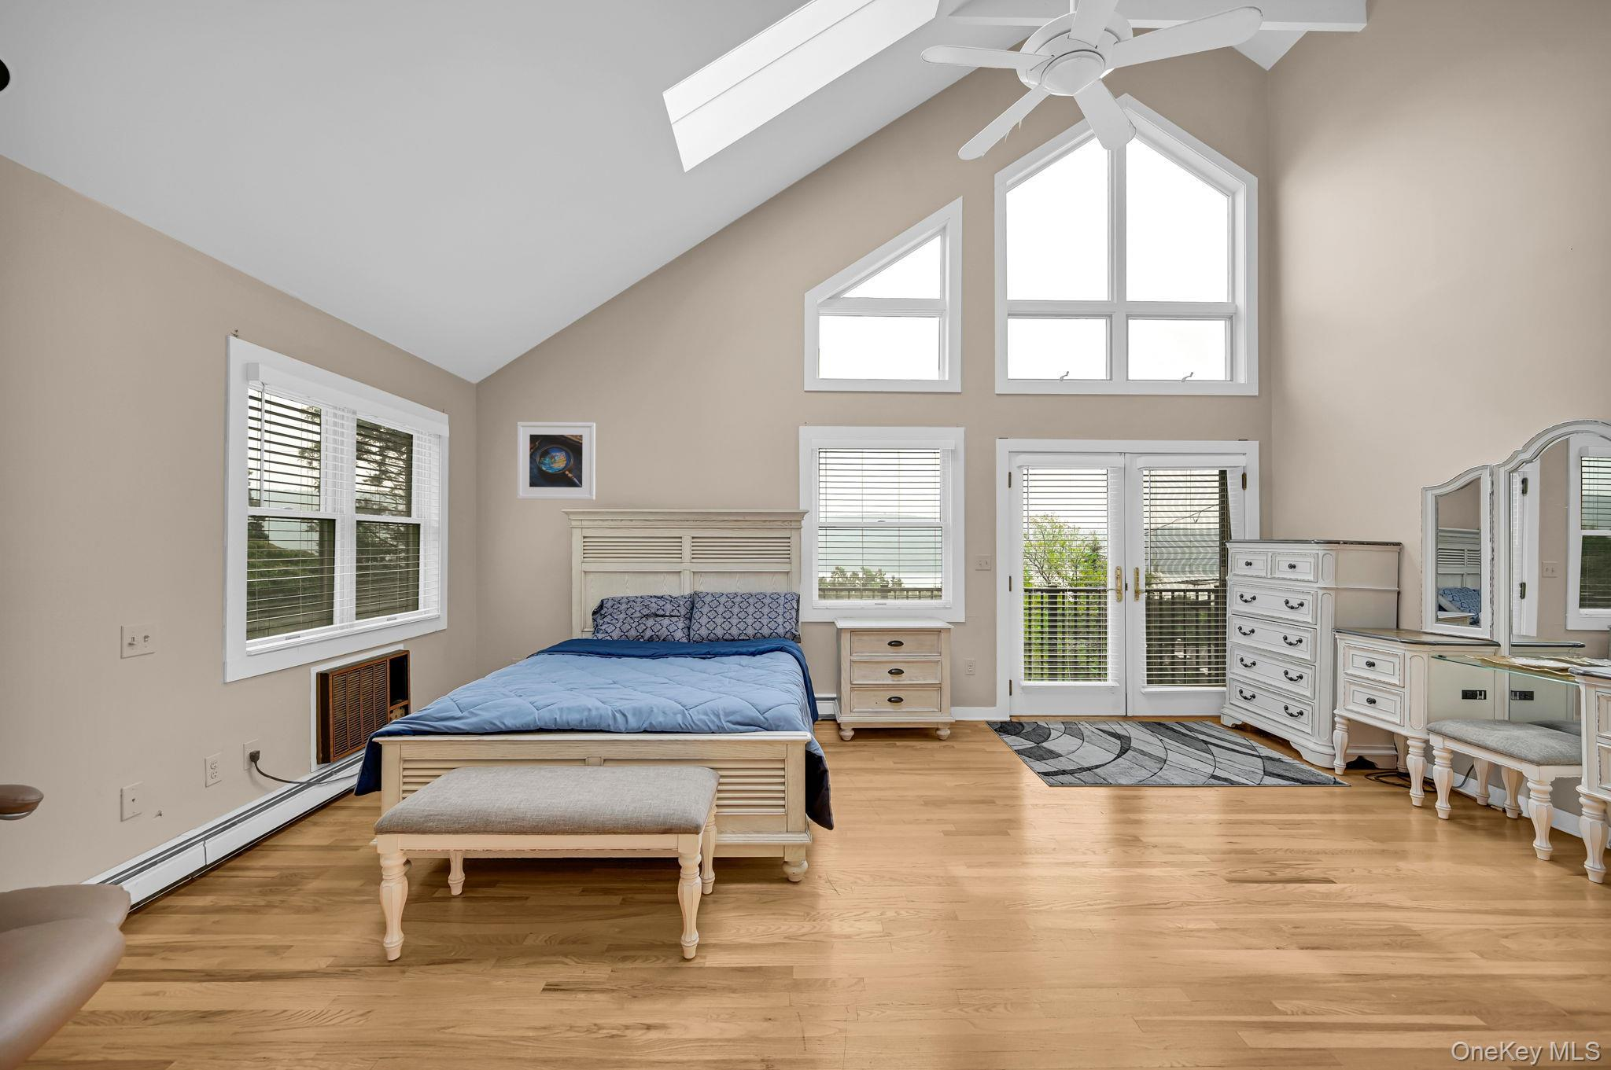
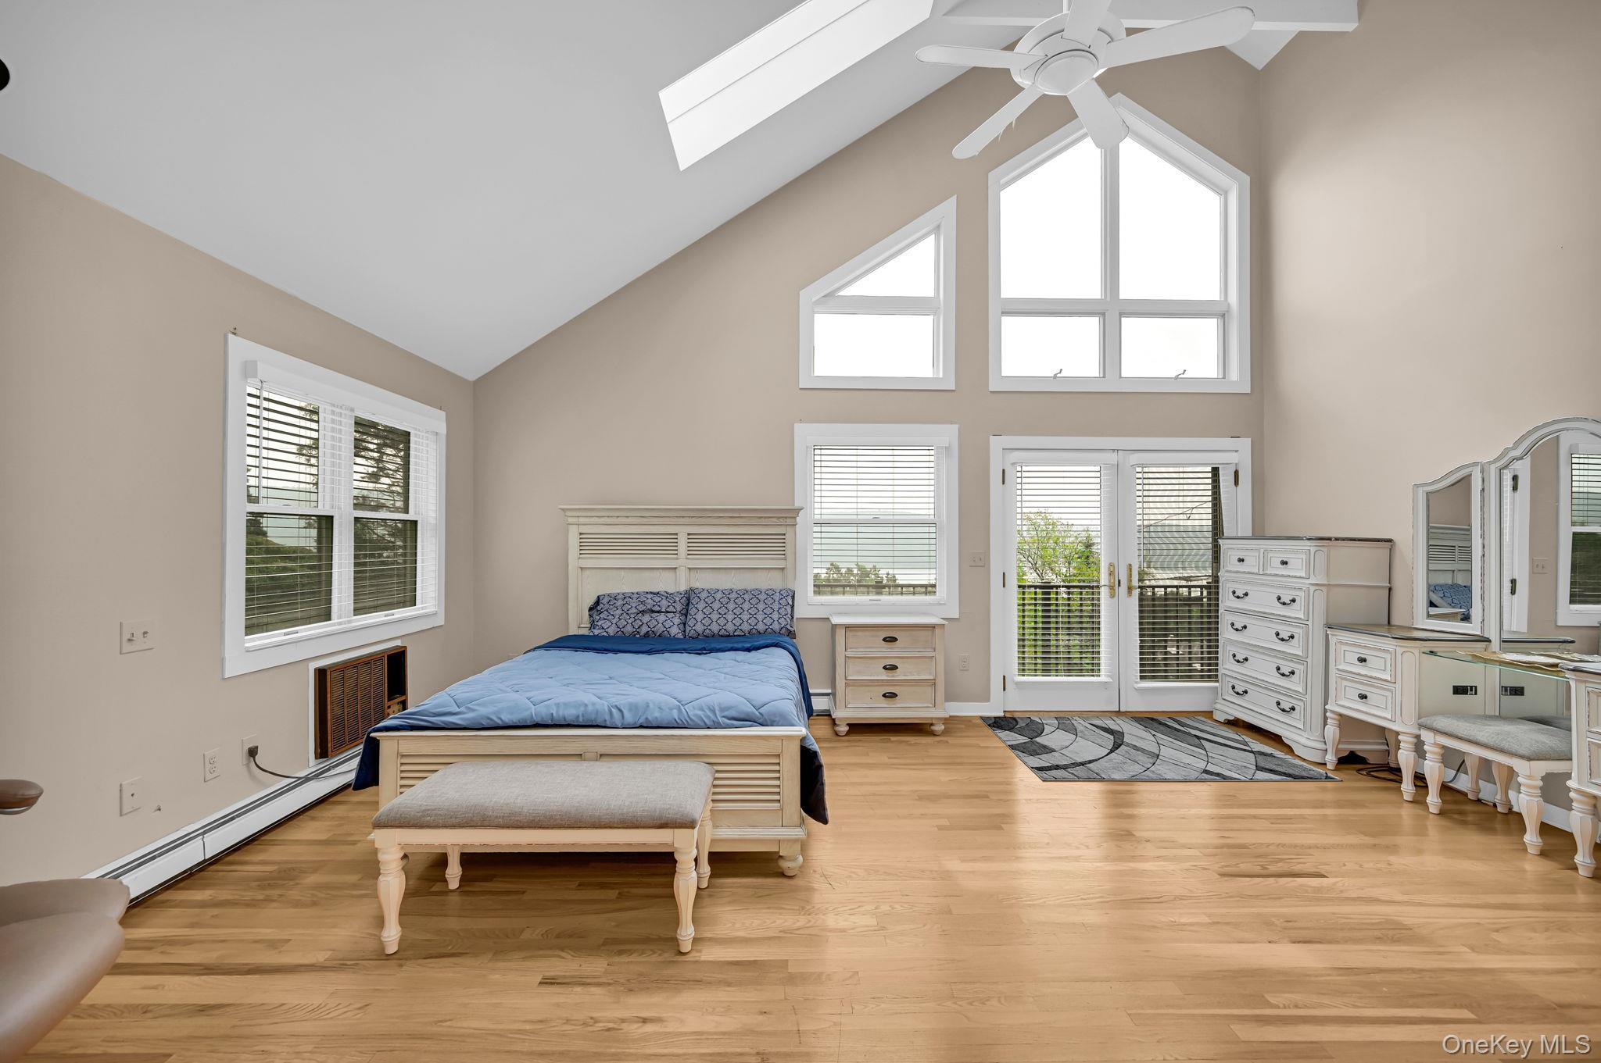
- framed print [516,422,596,500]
